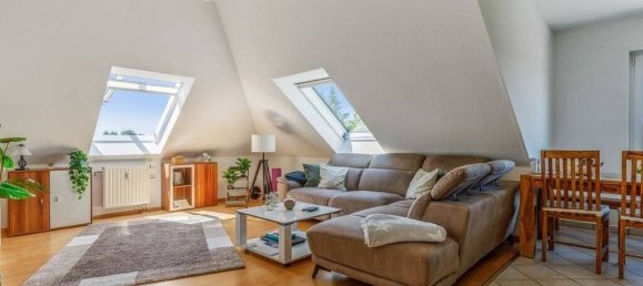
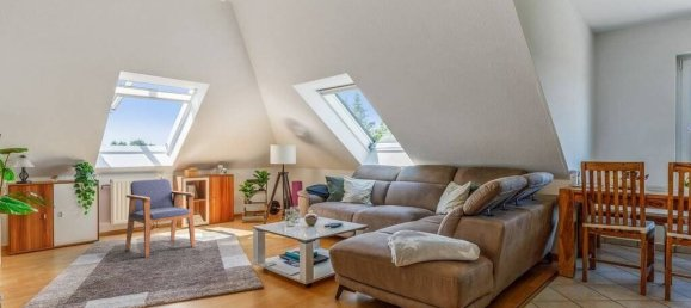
+ armchair [124,178,196,259]
